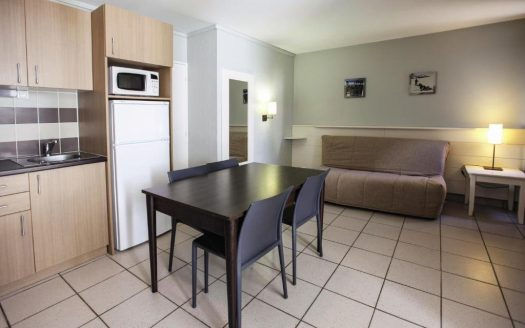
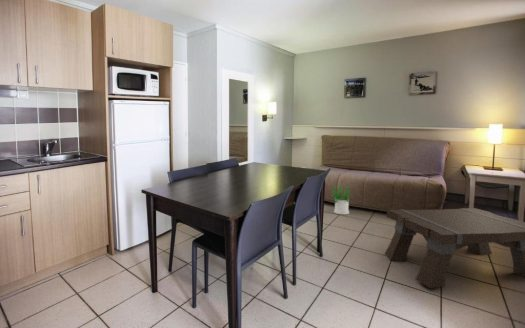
+ potted plant [330,185,352,215]
+ coffee table [384,207,525,289]
